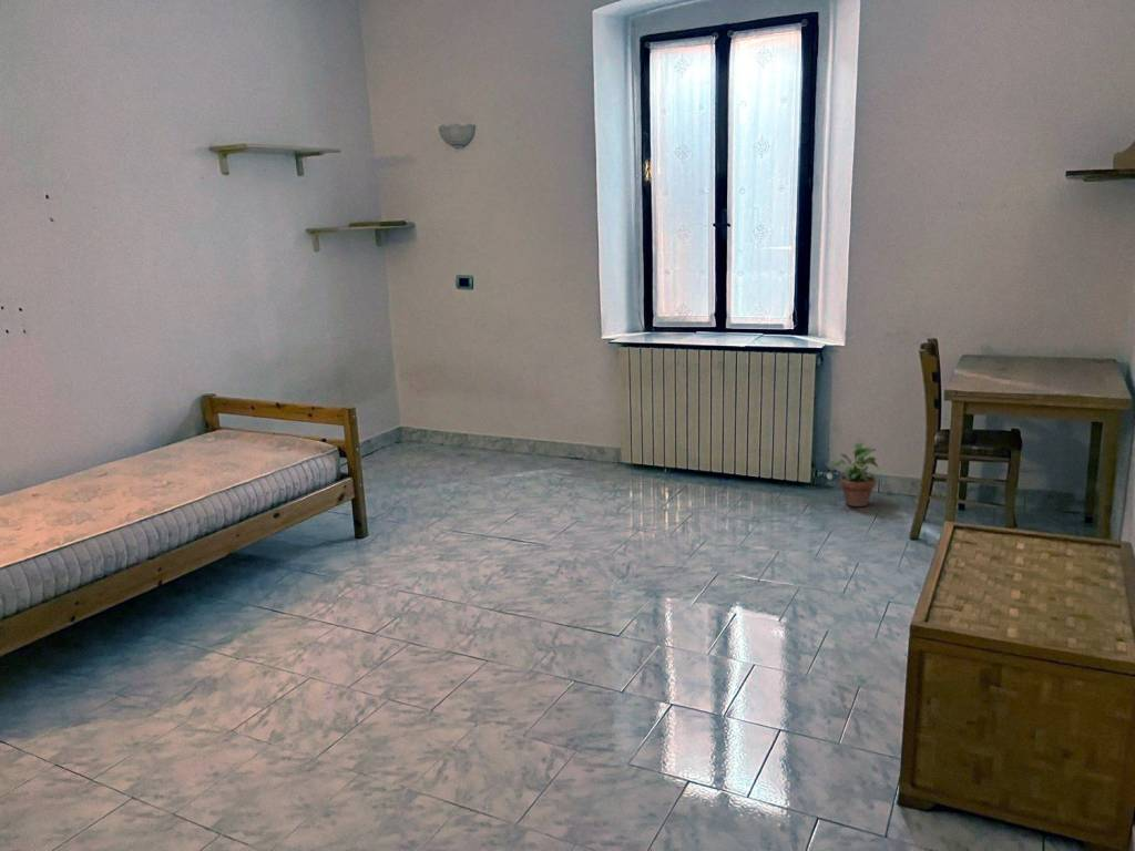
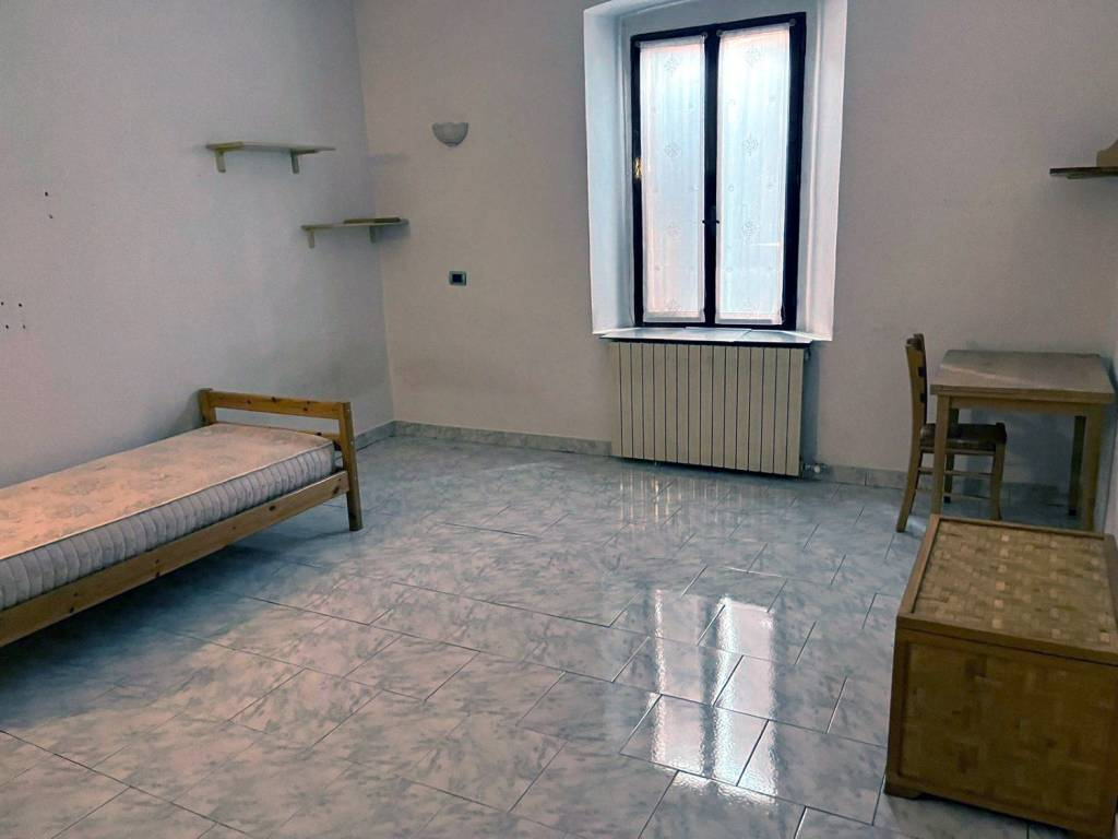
- potted plant [827,441,879,507]
